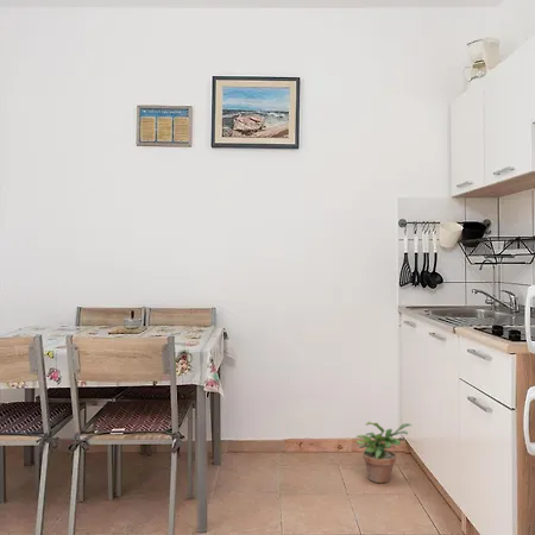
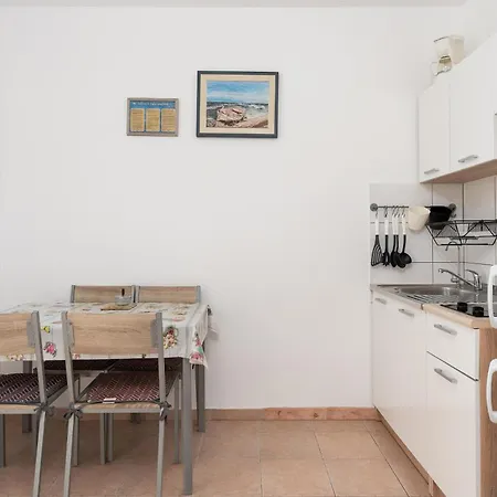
- potted plant [354,421,413,484]
